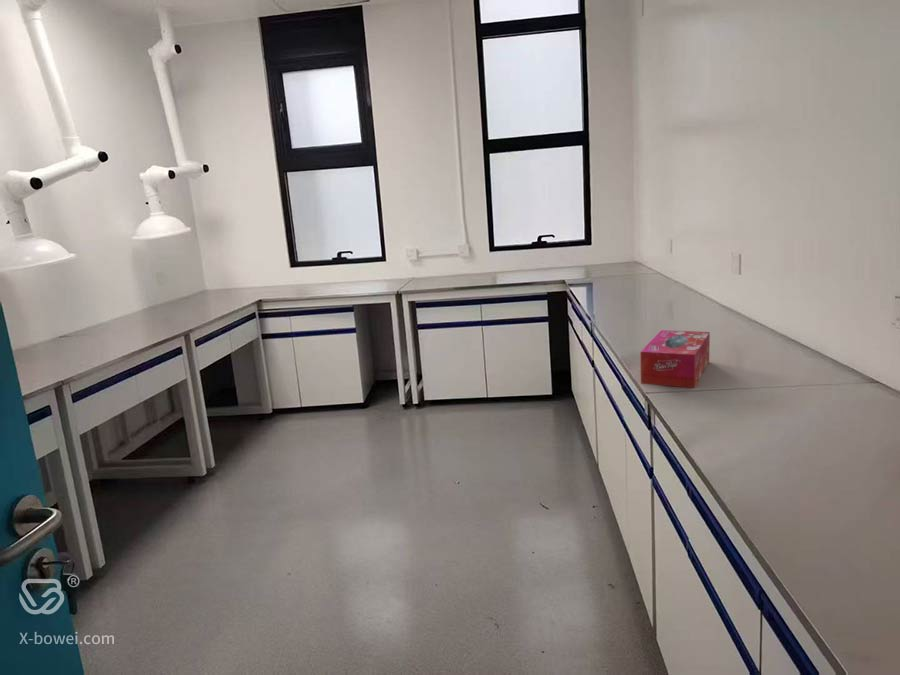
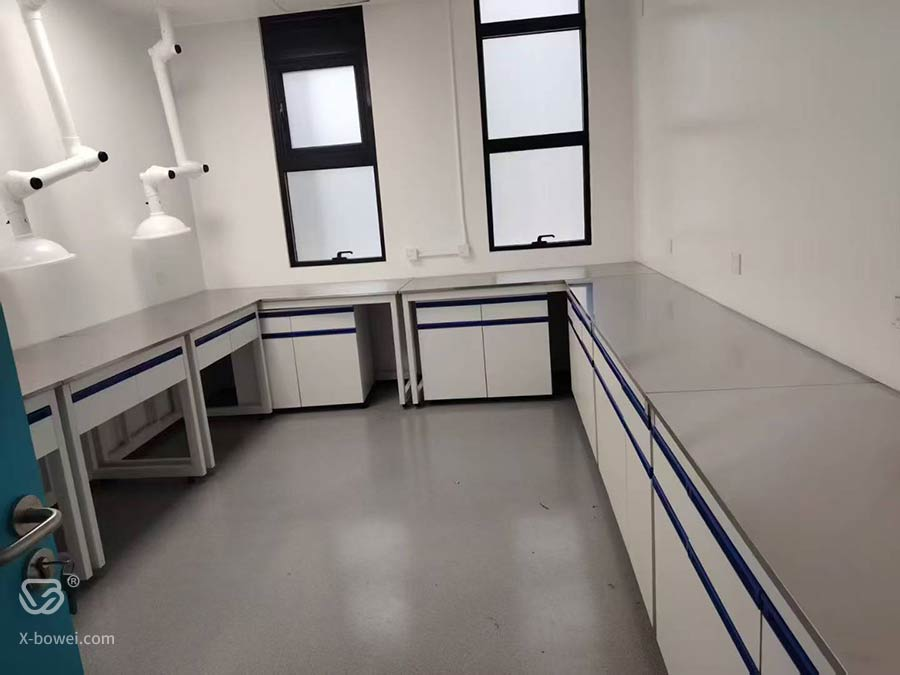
- tissue box [639,329,711,389]
